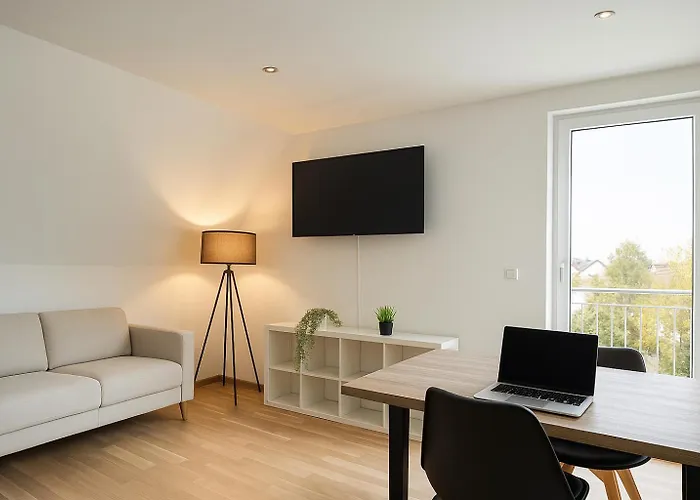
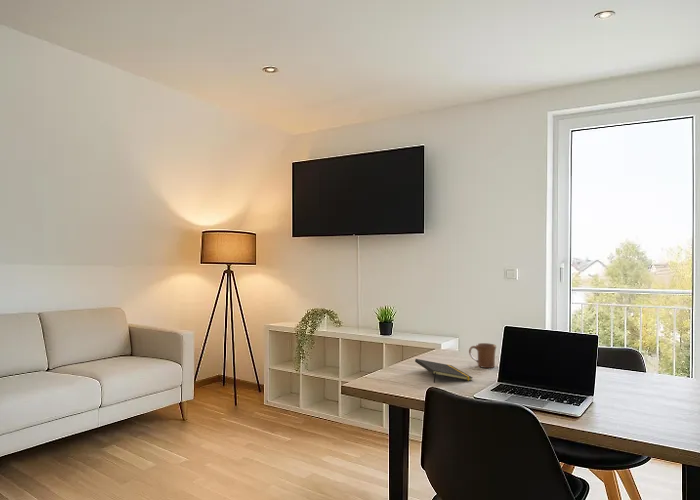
+ notepad [414,358,474,384]
+ mug [468,342,498,369]
